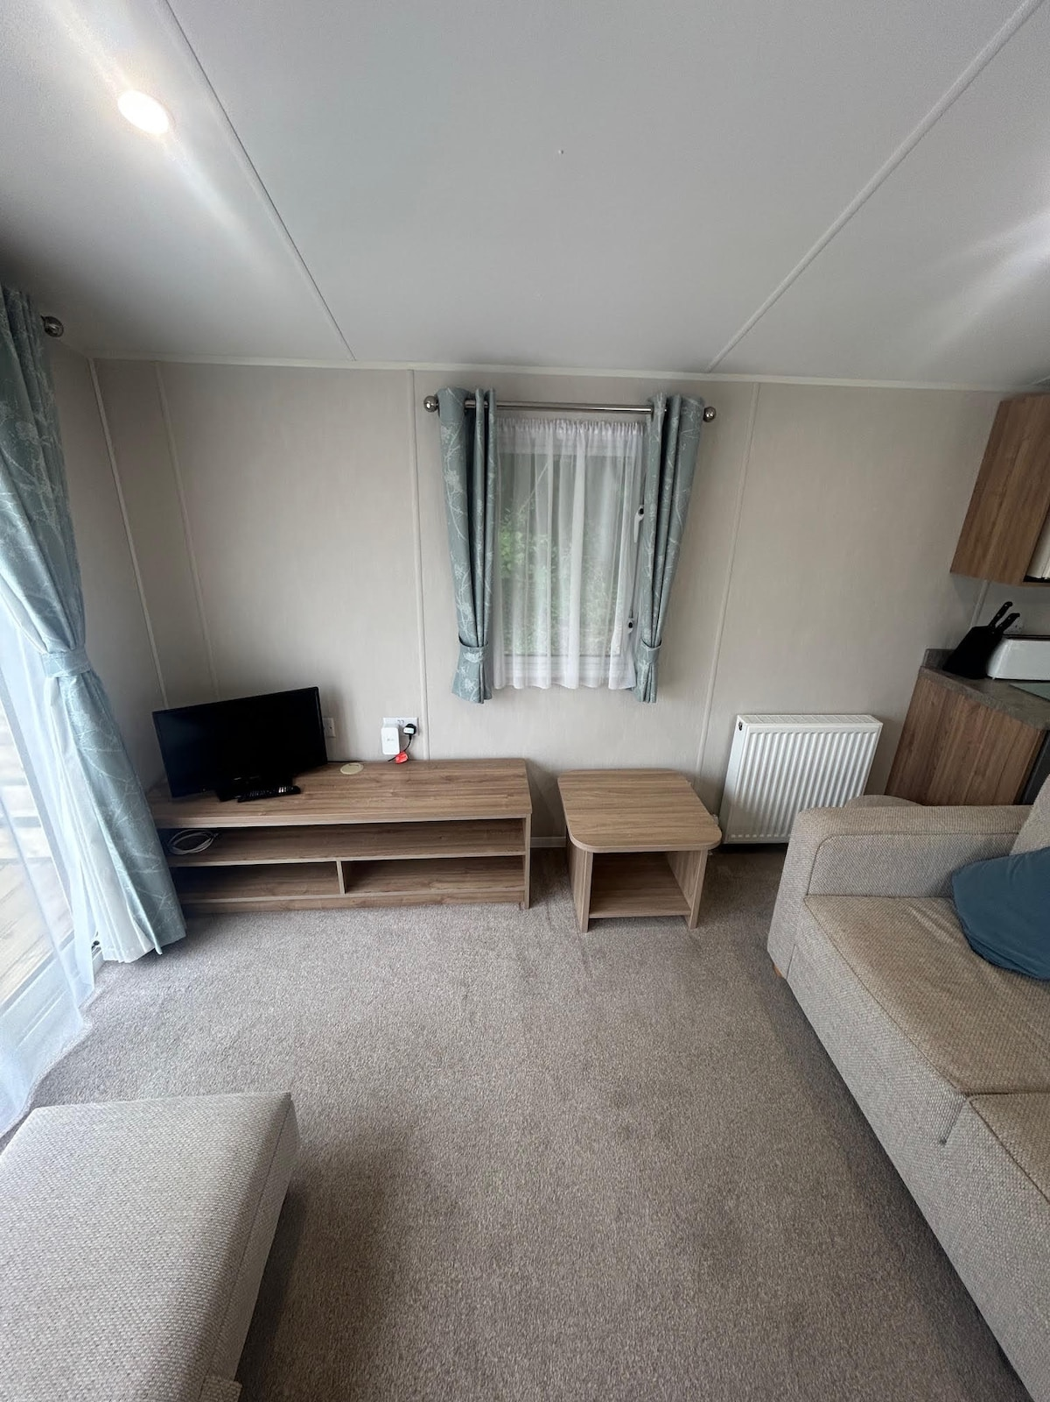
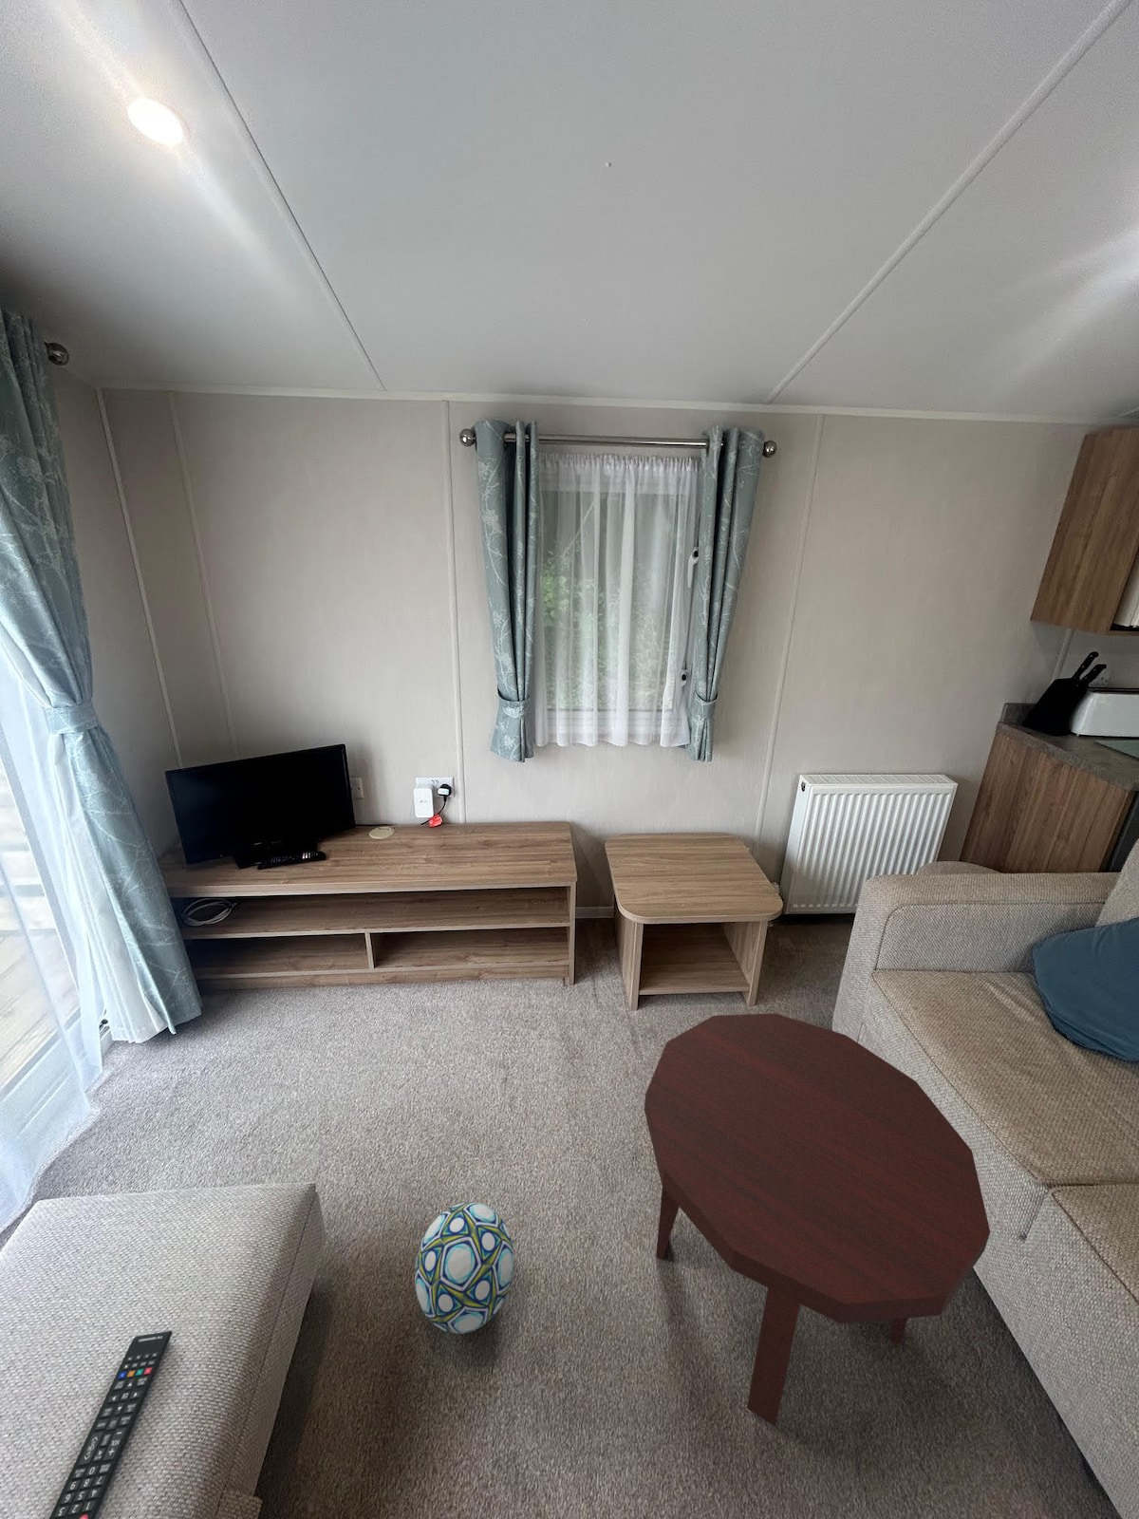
+ remote control [48,1330,173,1519]
+ side table [644,1012,991,1428]
+ ball [414,1201,516,1335]
